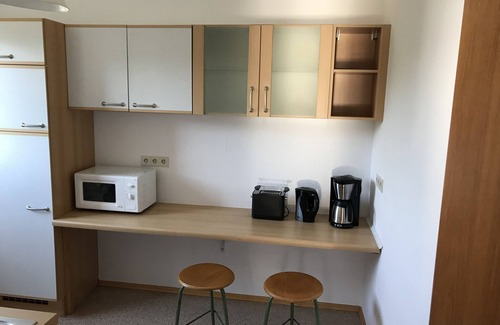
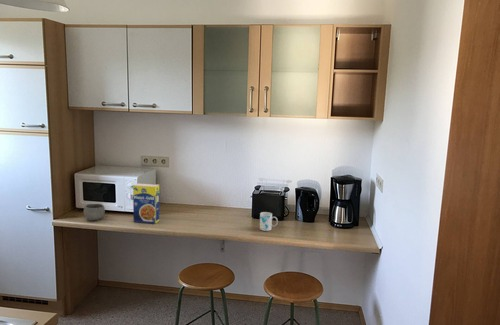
+ bowl [83,203,106,221]
+ legume [132,182,160,225]
+ mug [259,211,279,232]
